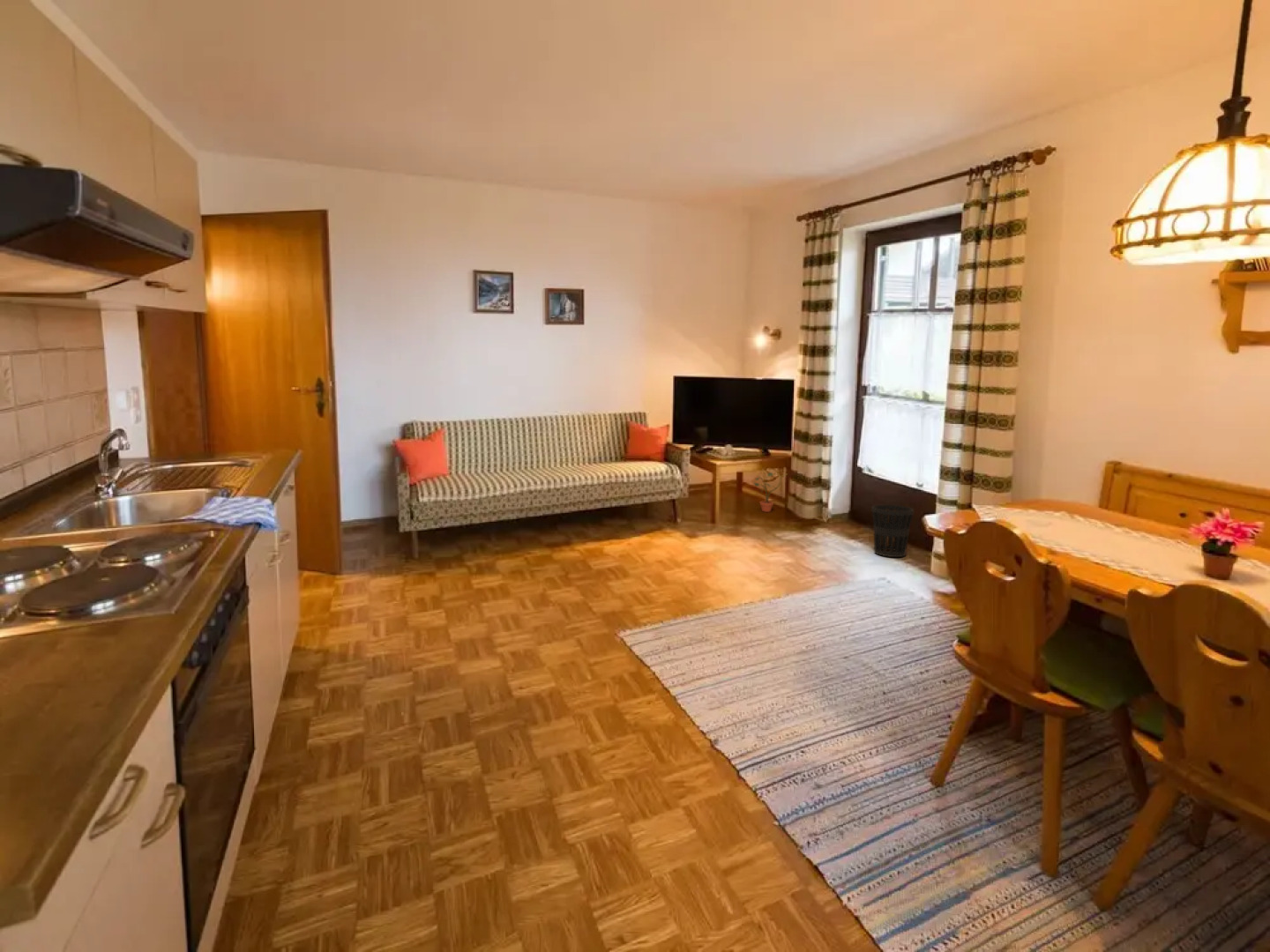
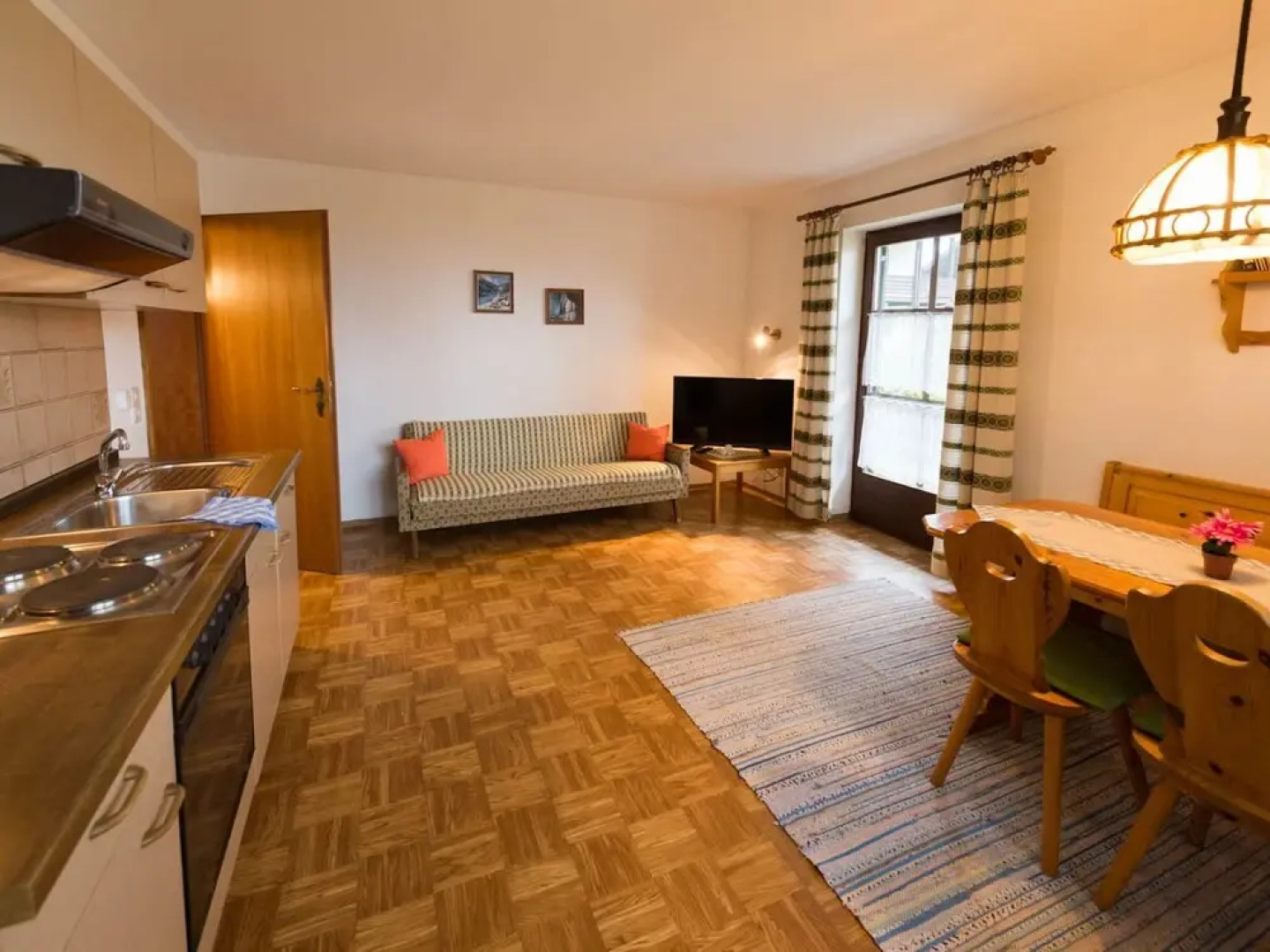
- wastebasket [870,504,915,558]
- potted plant [753,471,787,513]
